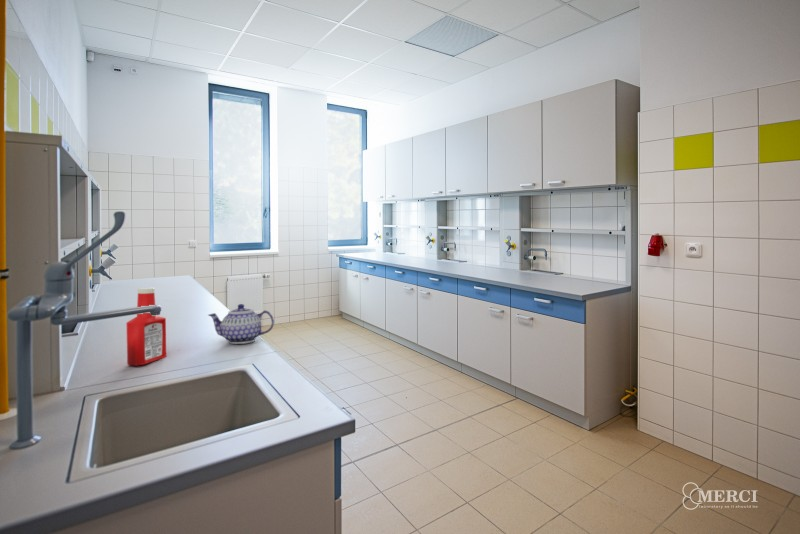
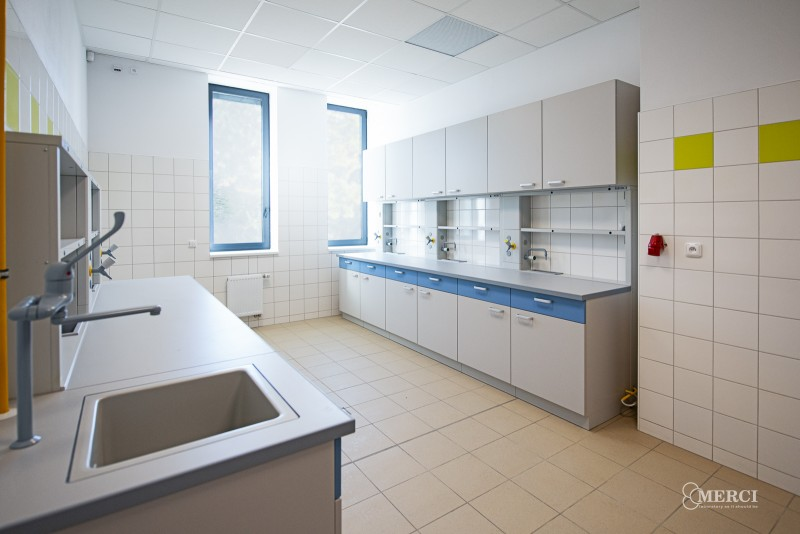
- soap bottle [125,287,167,366]
- teapot [207,303,275,345]
